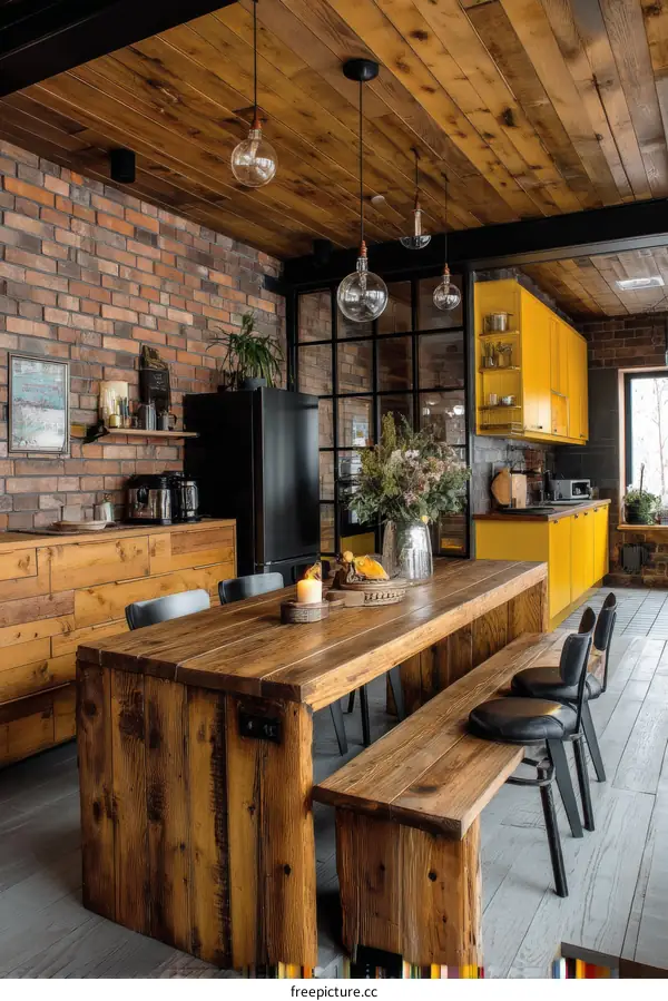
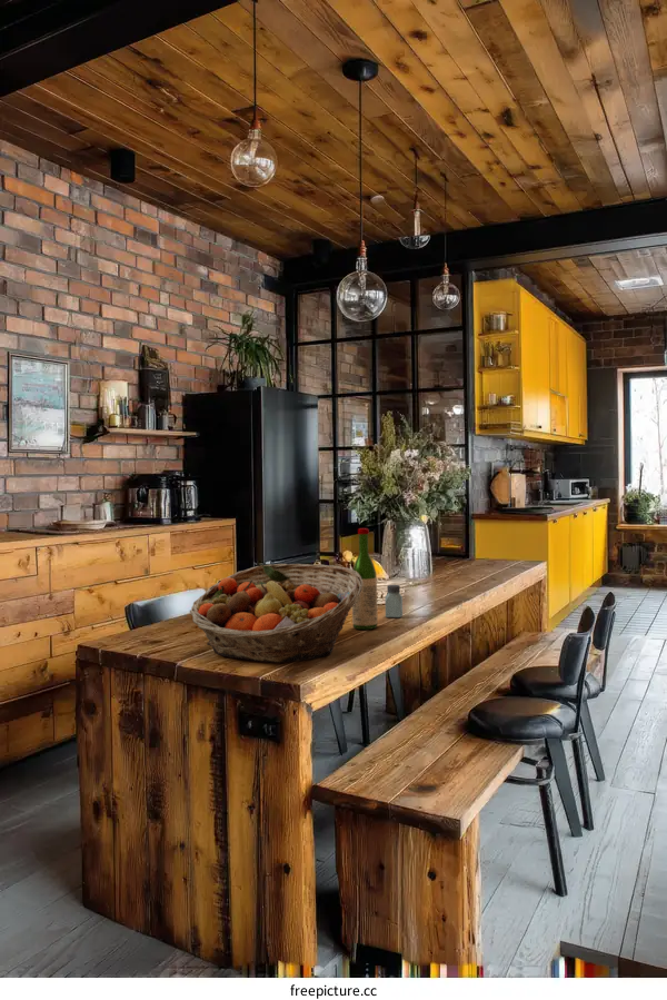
+ wine bottle [351,527,379,631]
+ fruit basket [189,563,364,663]
+ saltshaker [384,584,404,618]
